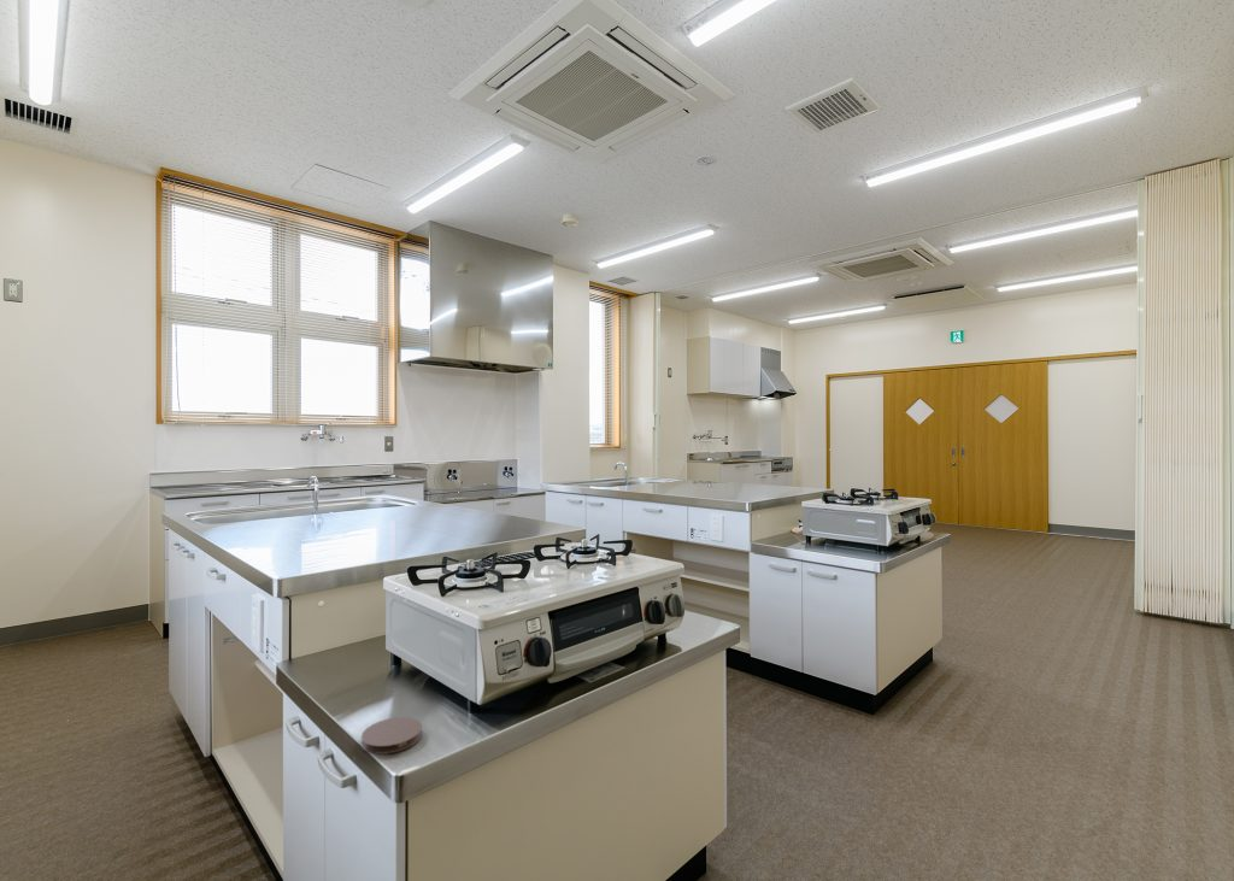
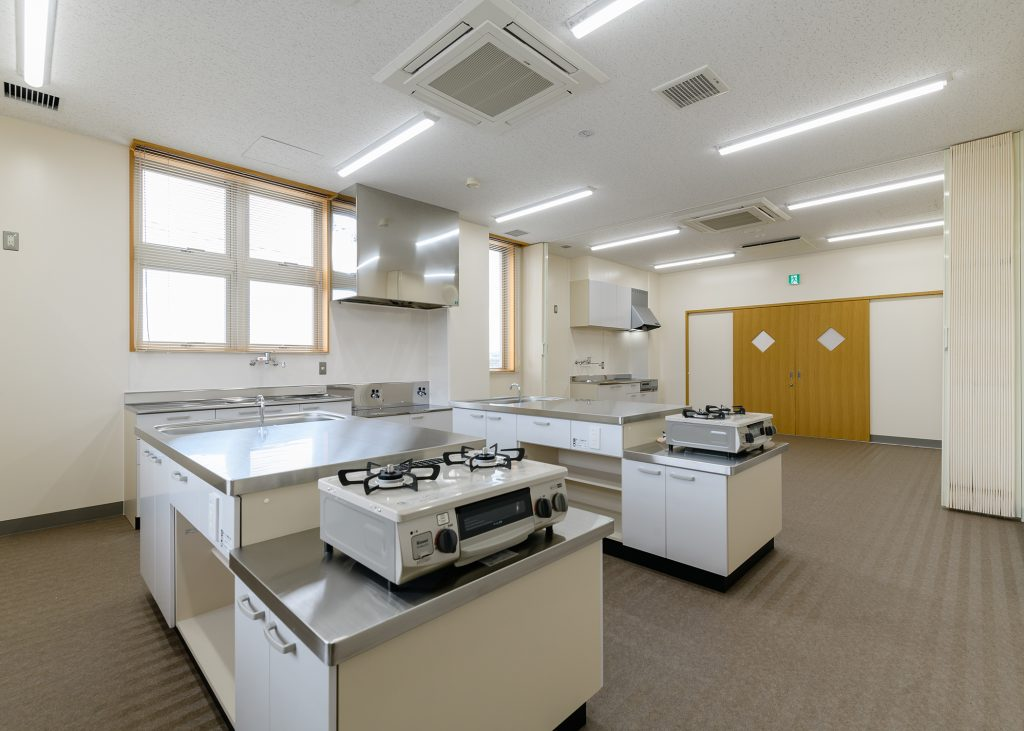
- coaster [360,716,423,756]
